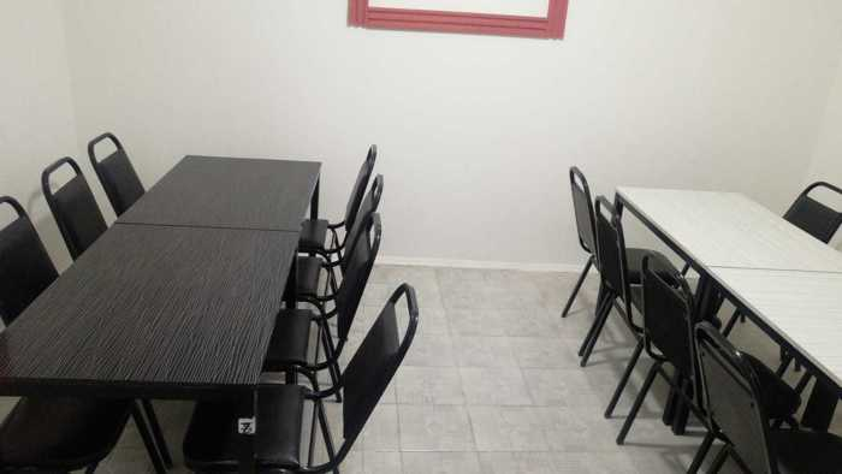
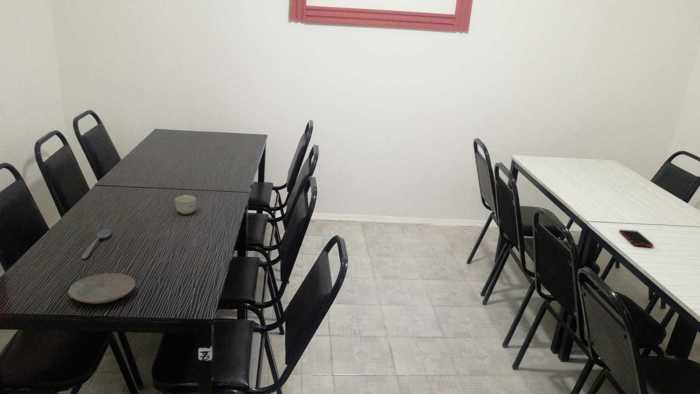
+ cup [174,194,197,215]
+ soupspoon [81,228,112,260]
+ plate [67,272,136,305]
+ cell phone [618,229,654,248]
